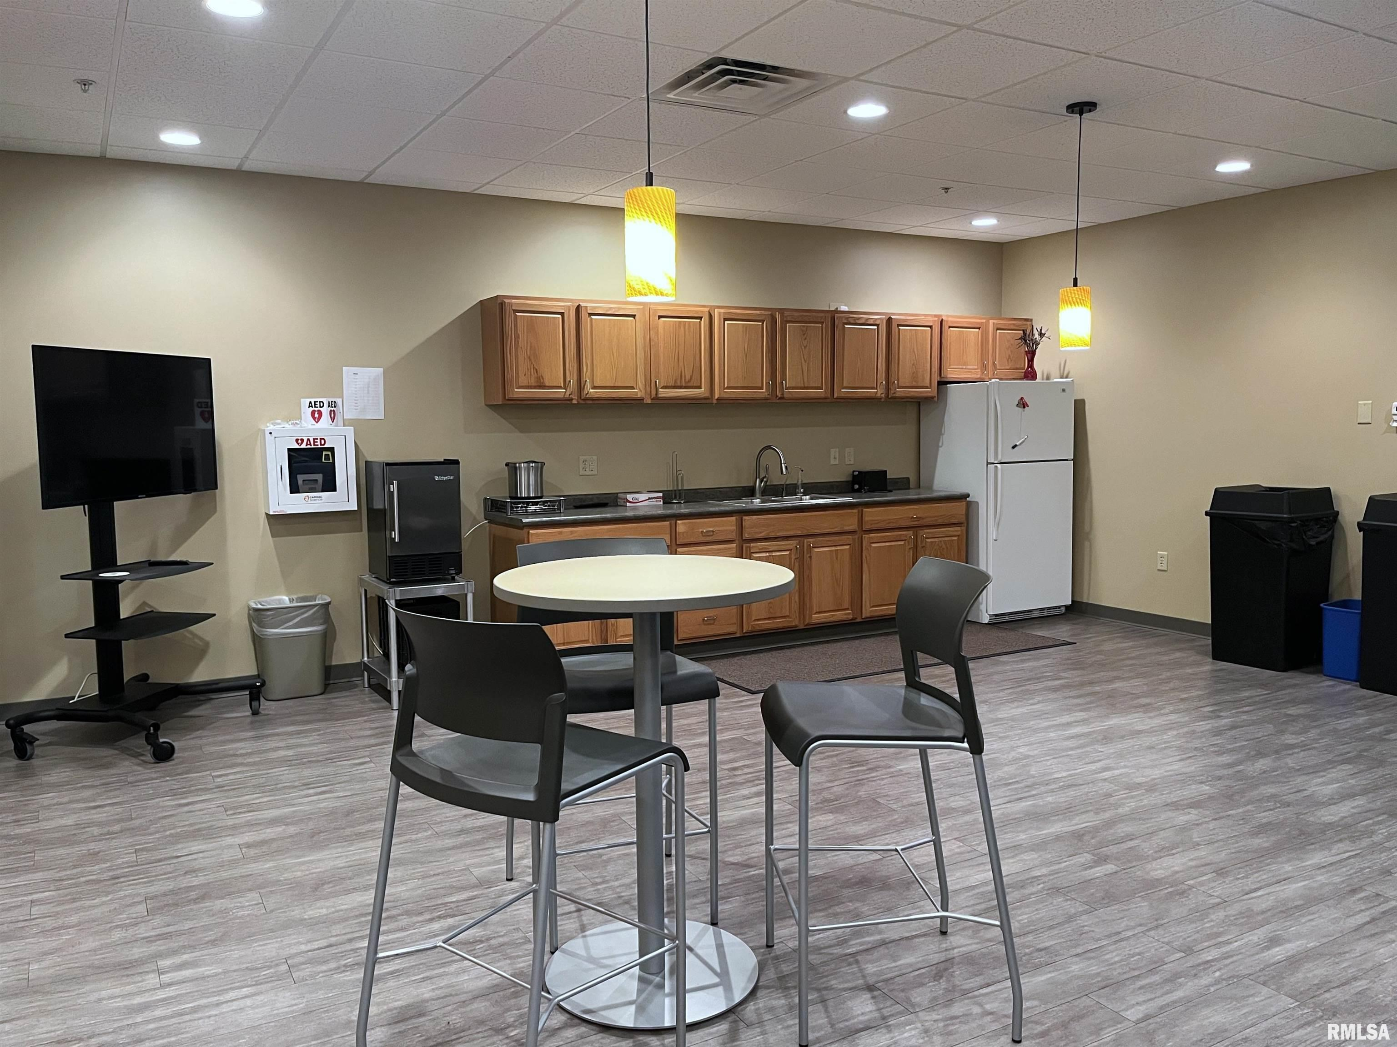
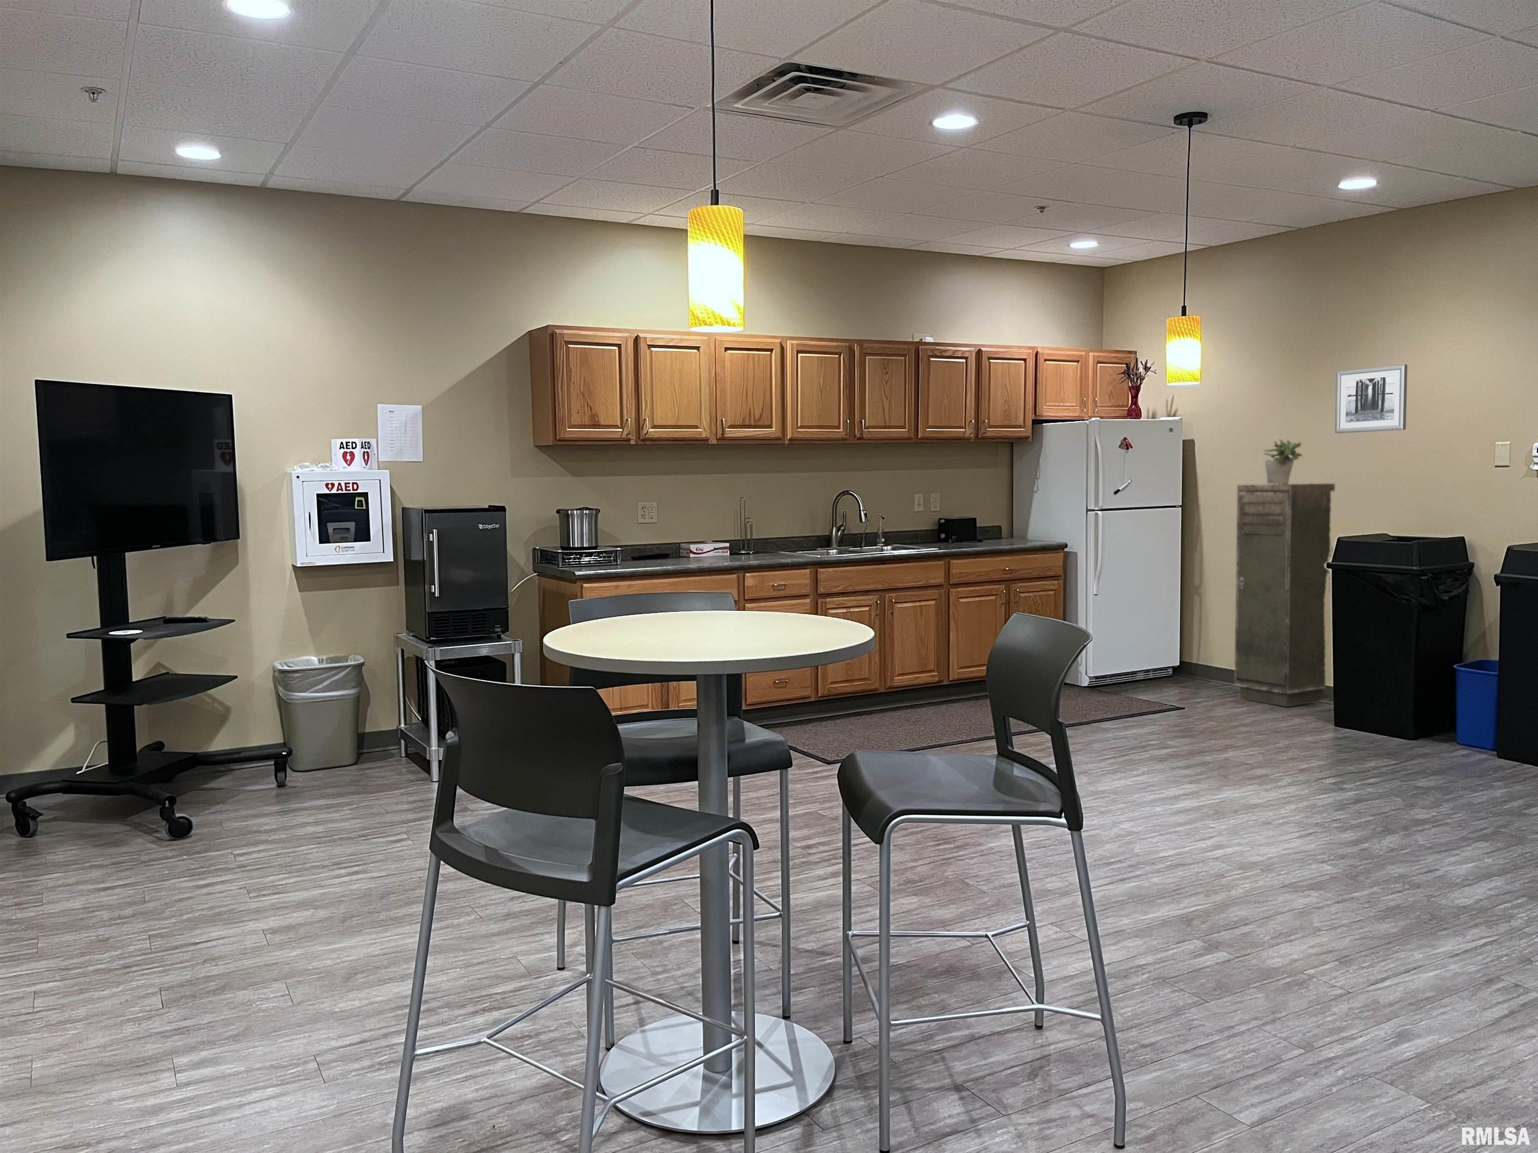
+ storage cabinet [1234,483,1336,707]
+ wall art [1335,365,1408,434]
+ potted plant [1263,438,1303,484]
